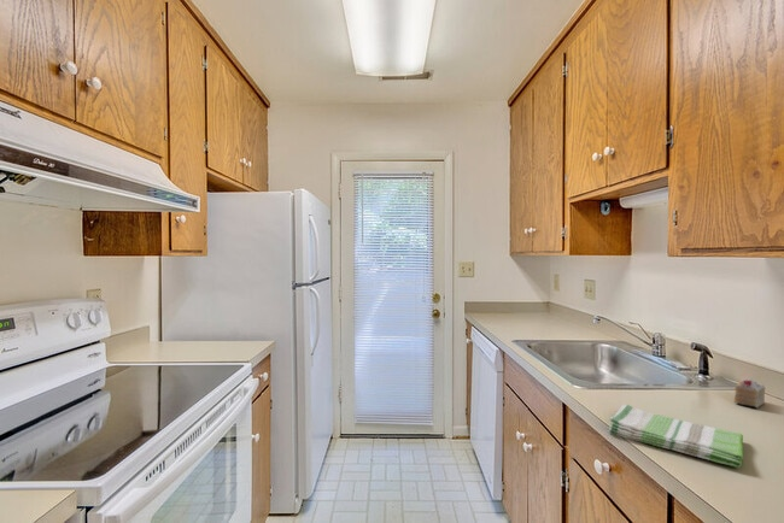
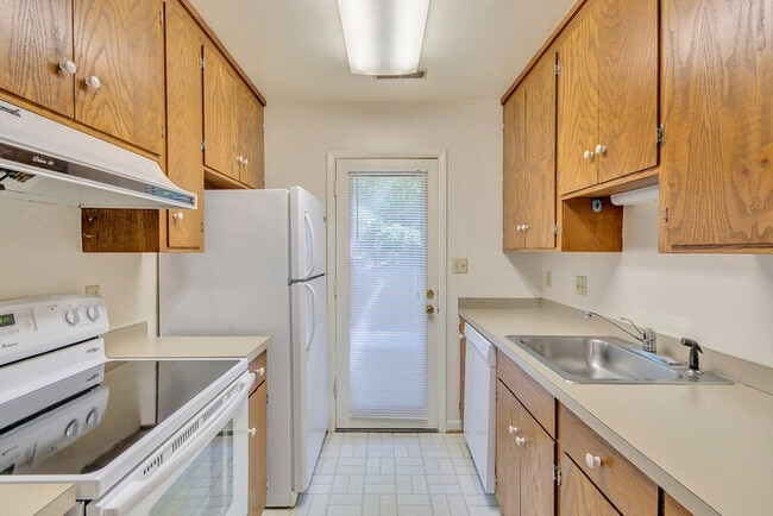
- dish towel [607,404,744,469]
- cake slice [733,377,766,409]
